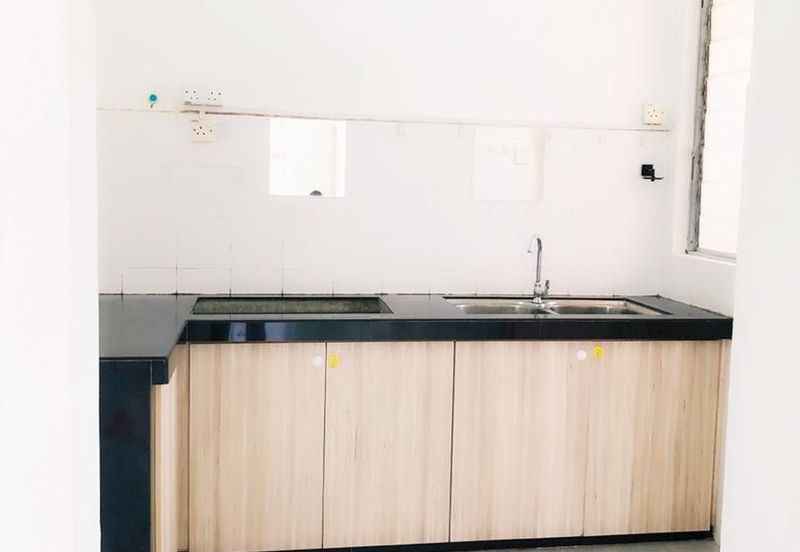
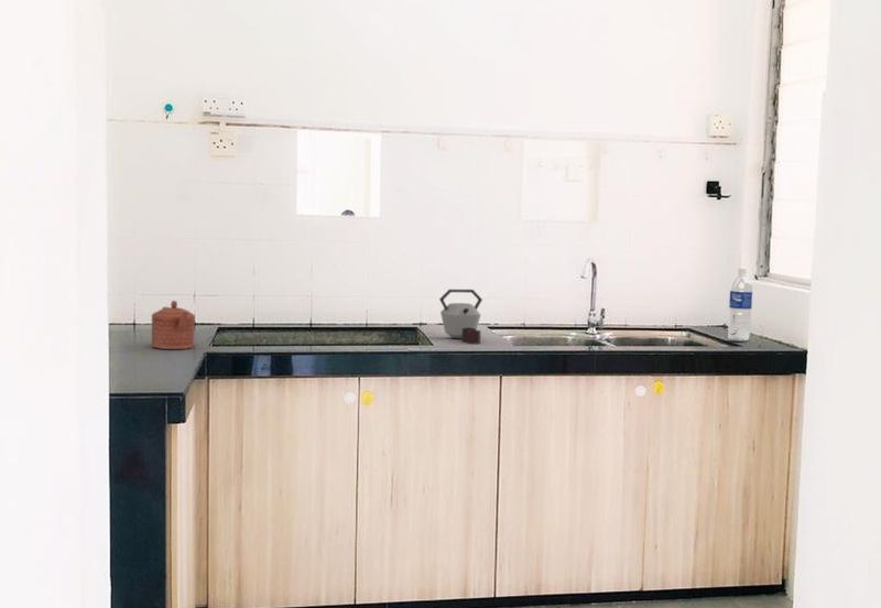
+ teapot [151,300,196,350]
+ kettle [438,289,483,346]
+ water bottle [727,267,753,343]
